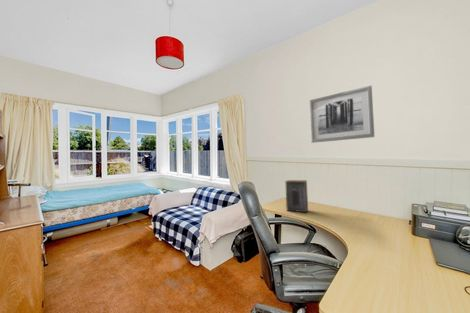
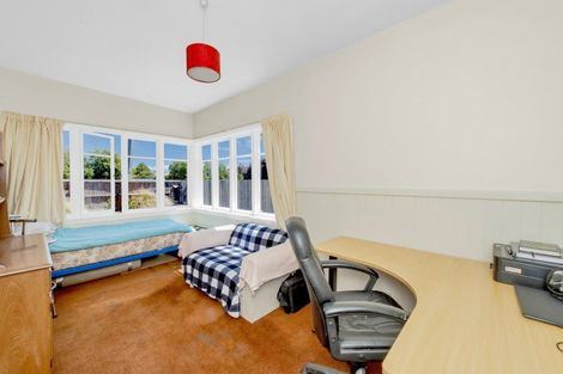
- wall art [308,85,375,144]
- book [284,179,309,213]
